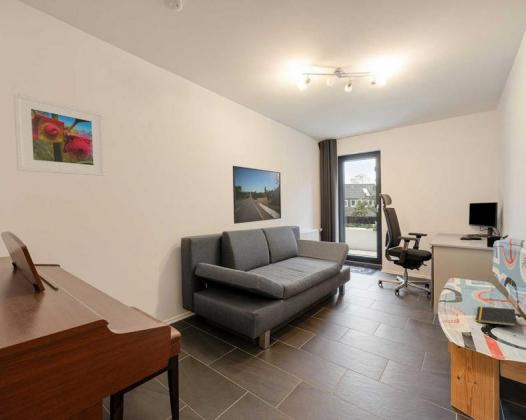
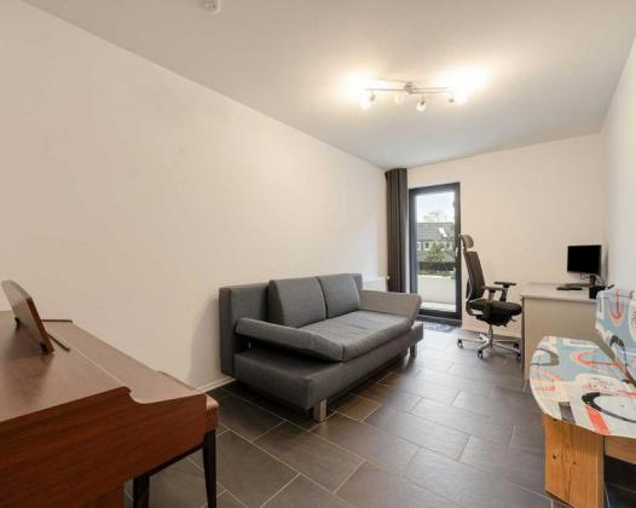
- notepad [475,306,518,327]
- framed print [232,165,282,225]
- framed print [12,92,106,177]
